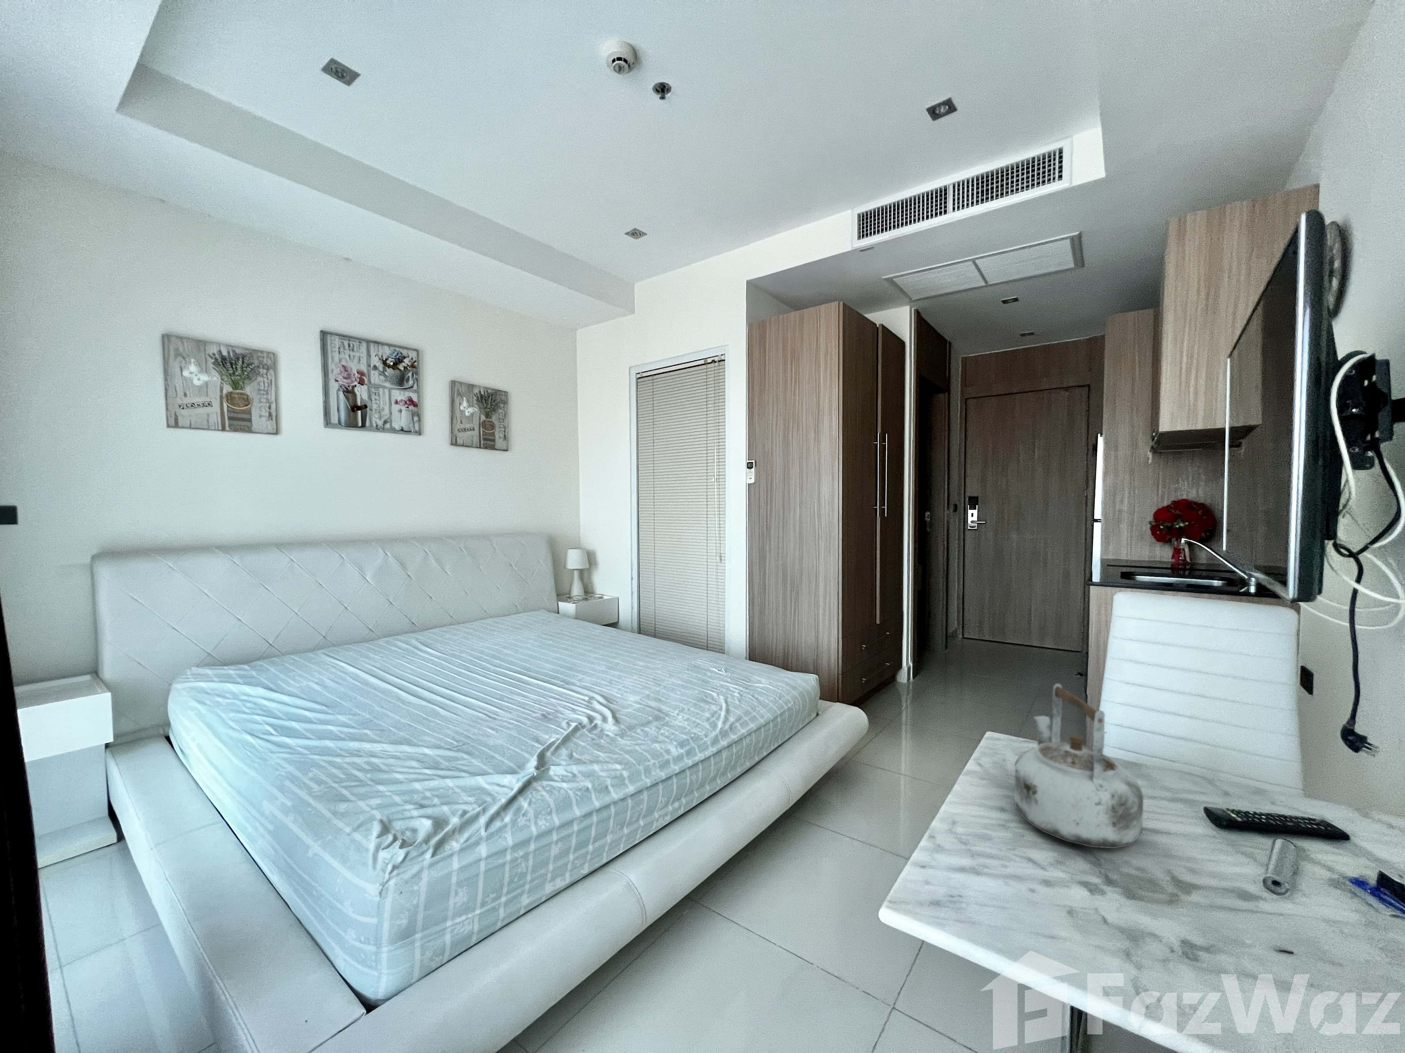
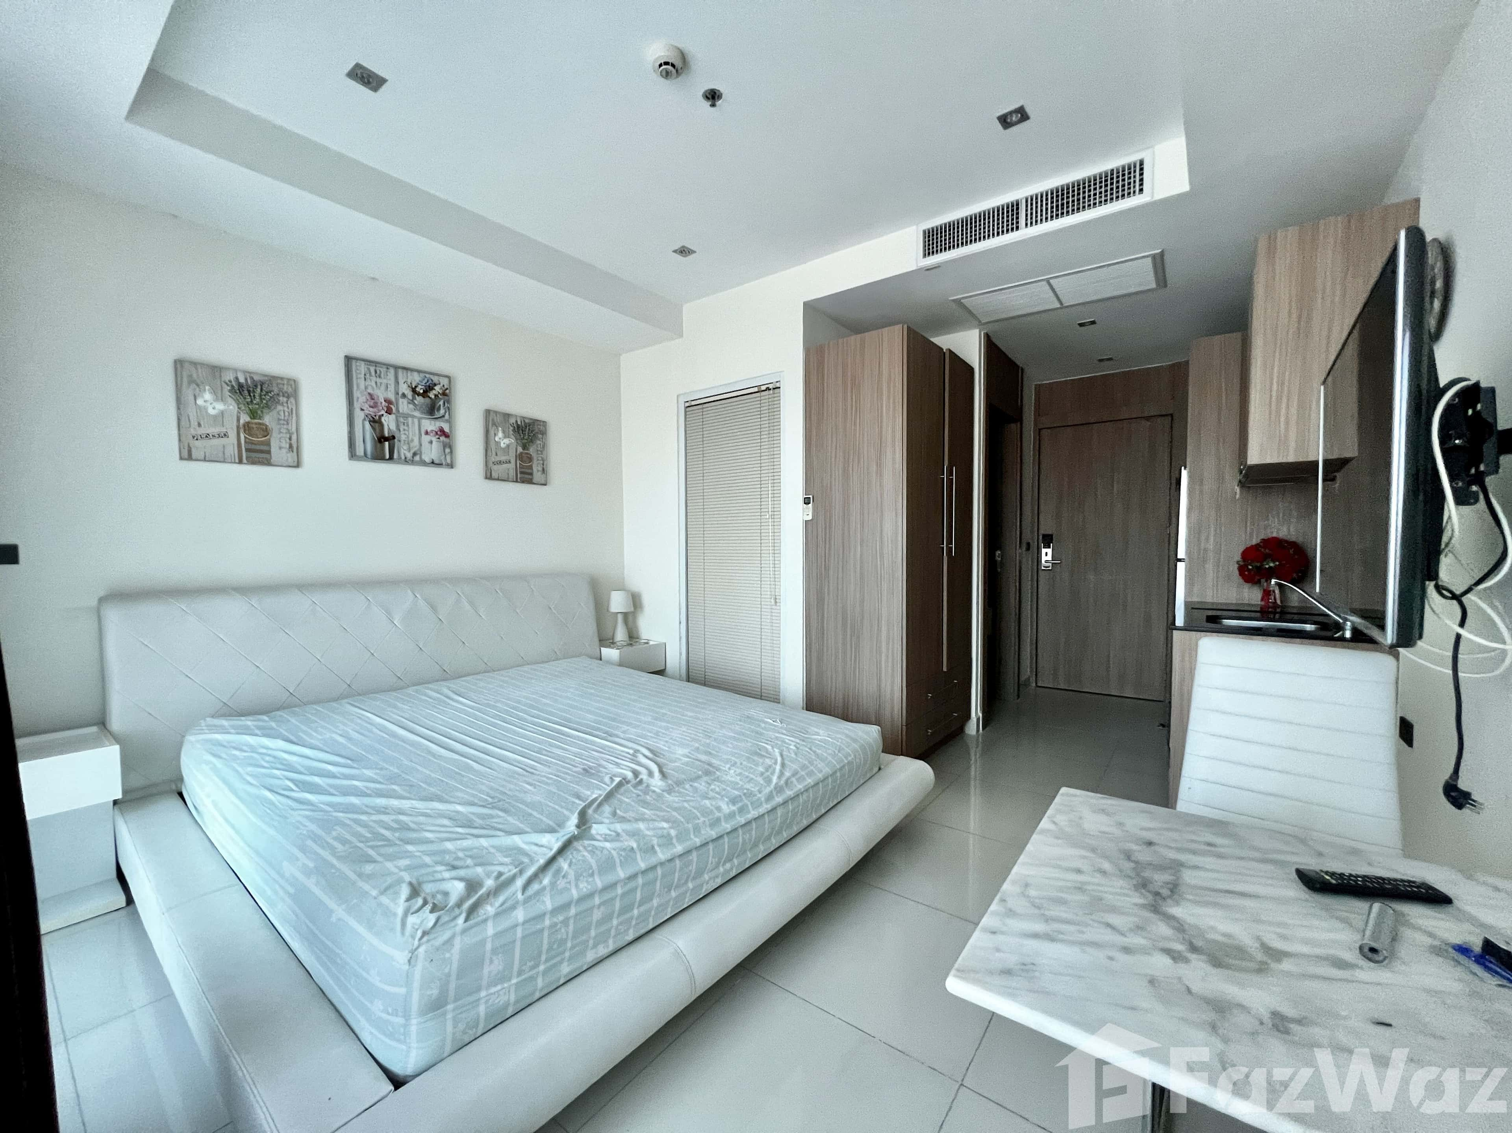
- kettle [1014,682,1144,849]
